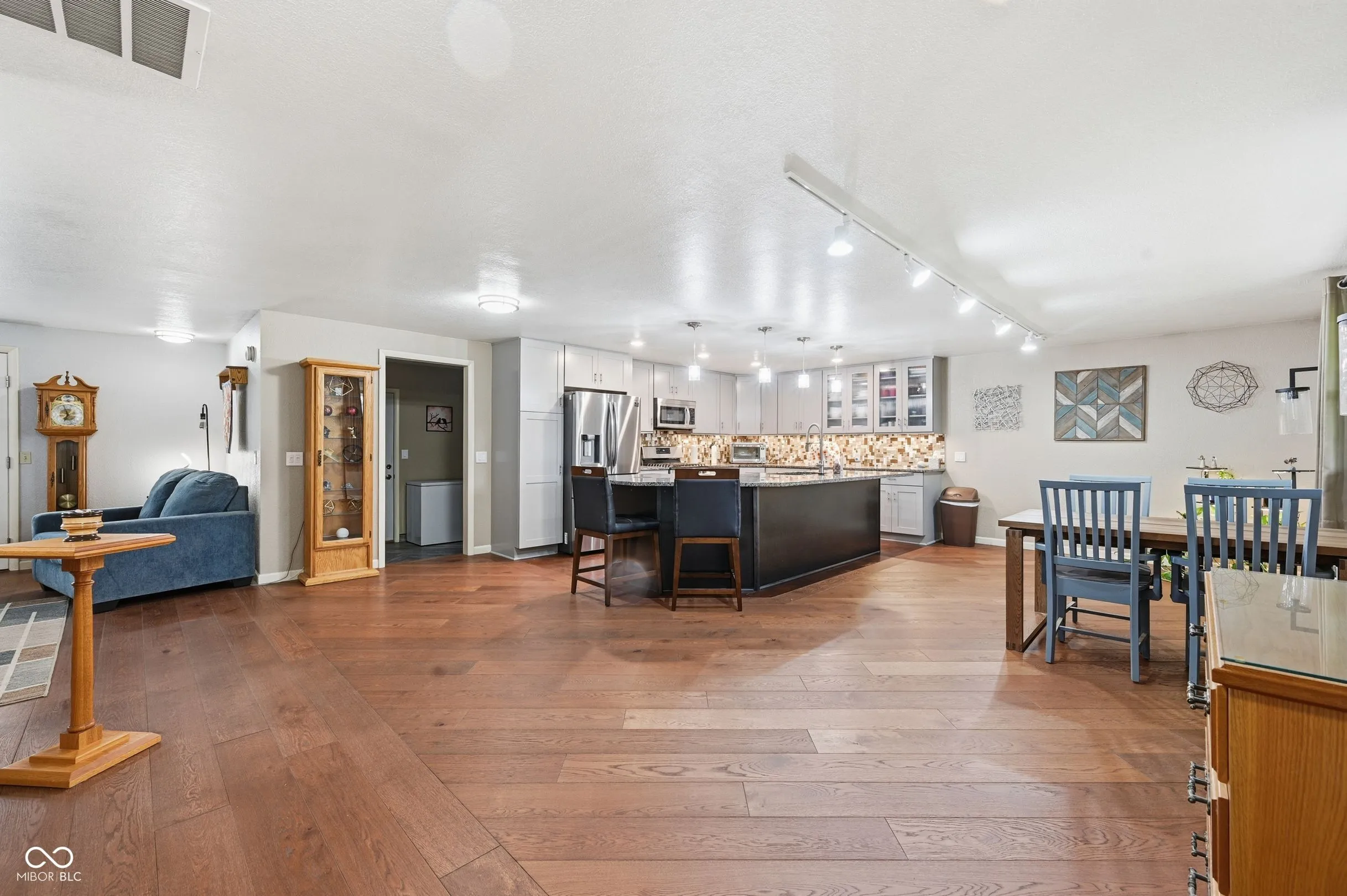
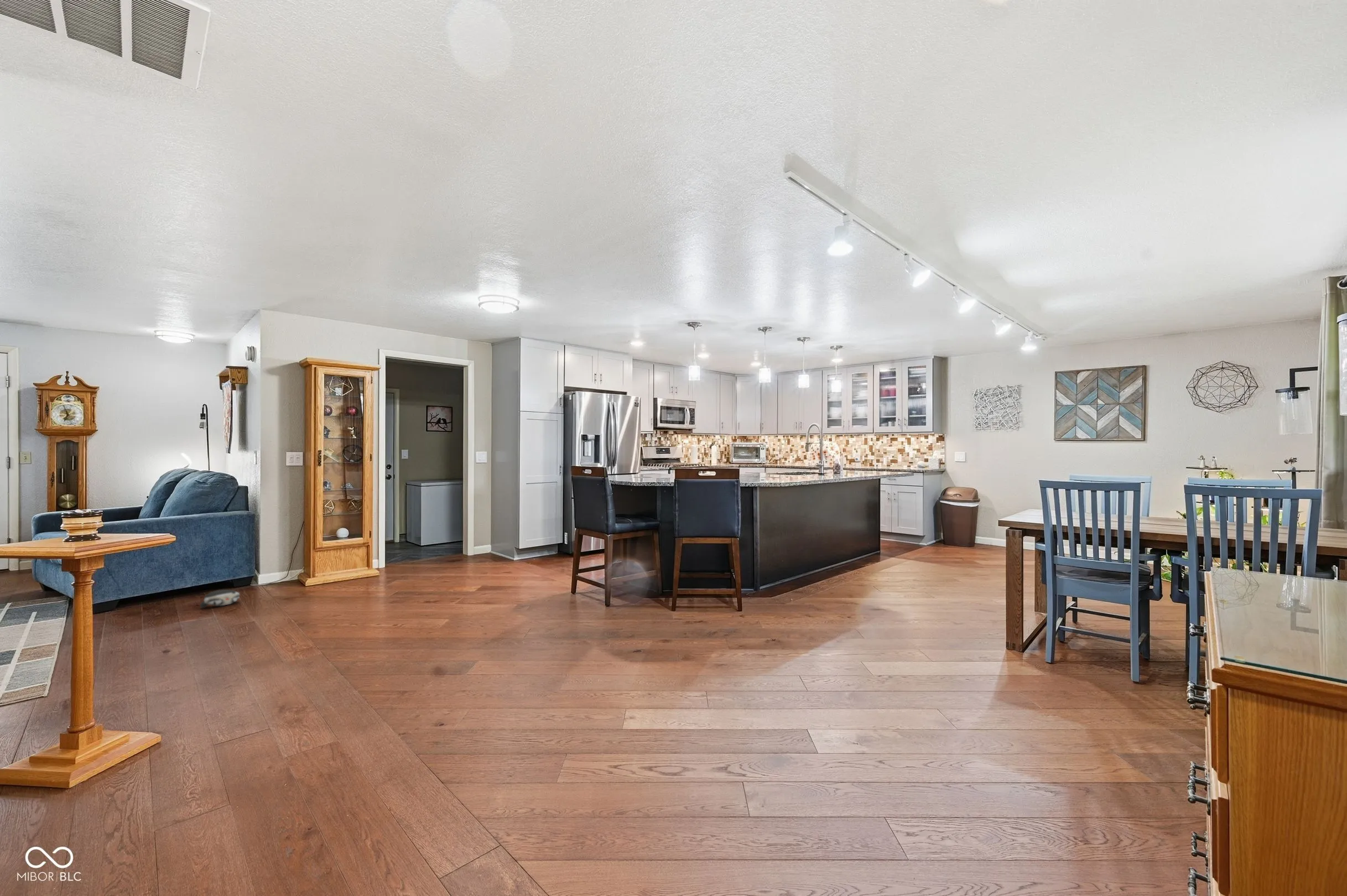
+ plush toy [200,589,240,608]
